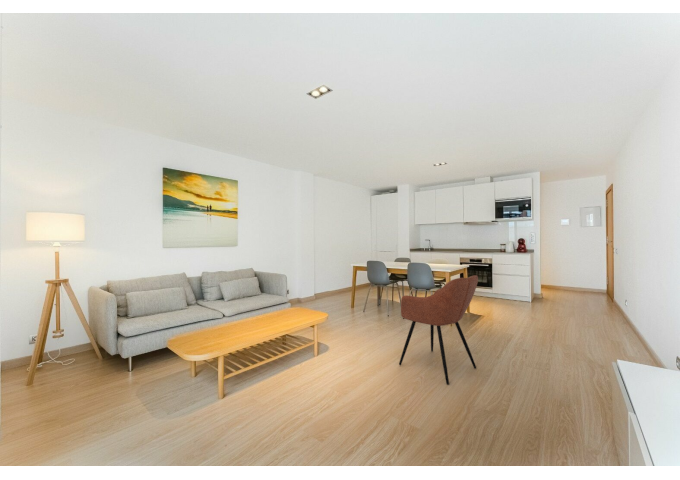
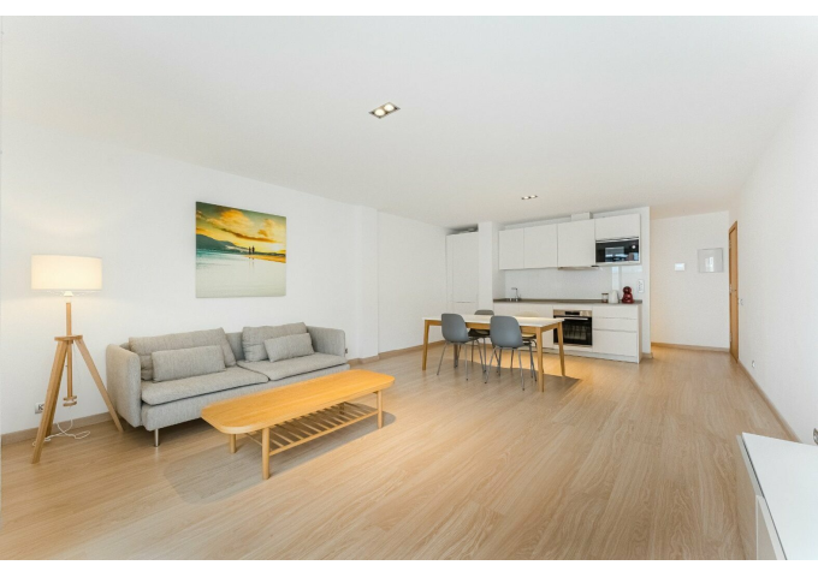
- armchair [398,274,479,385]
